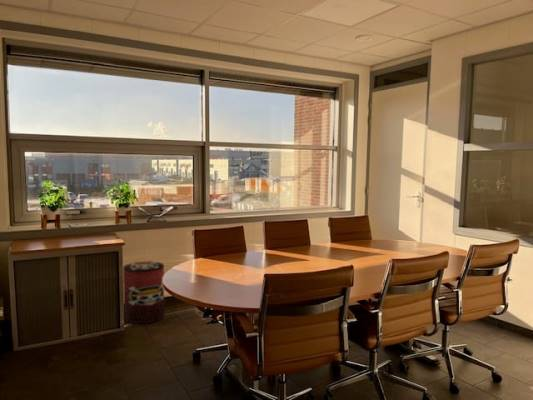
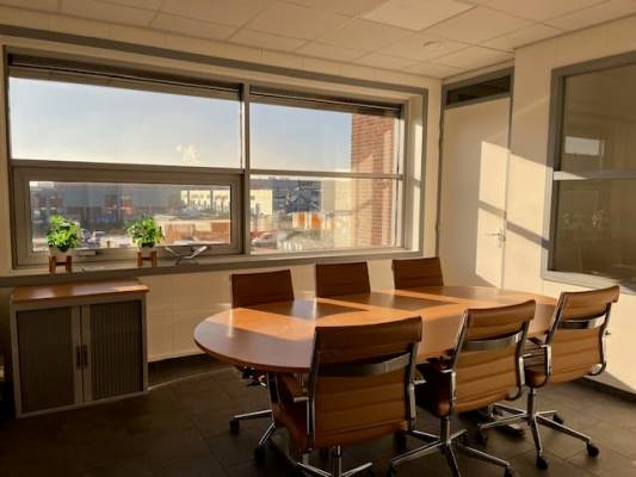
- waste bin [122,260,165,325]
